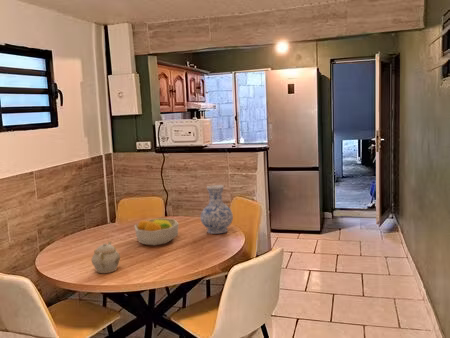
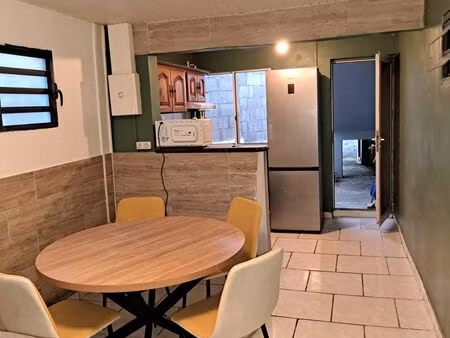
- fruit bowl [133,217,180,247]
- vase [200,184,234,235]
- teapot [91,241,121,274]
